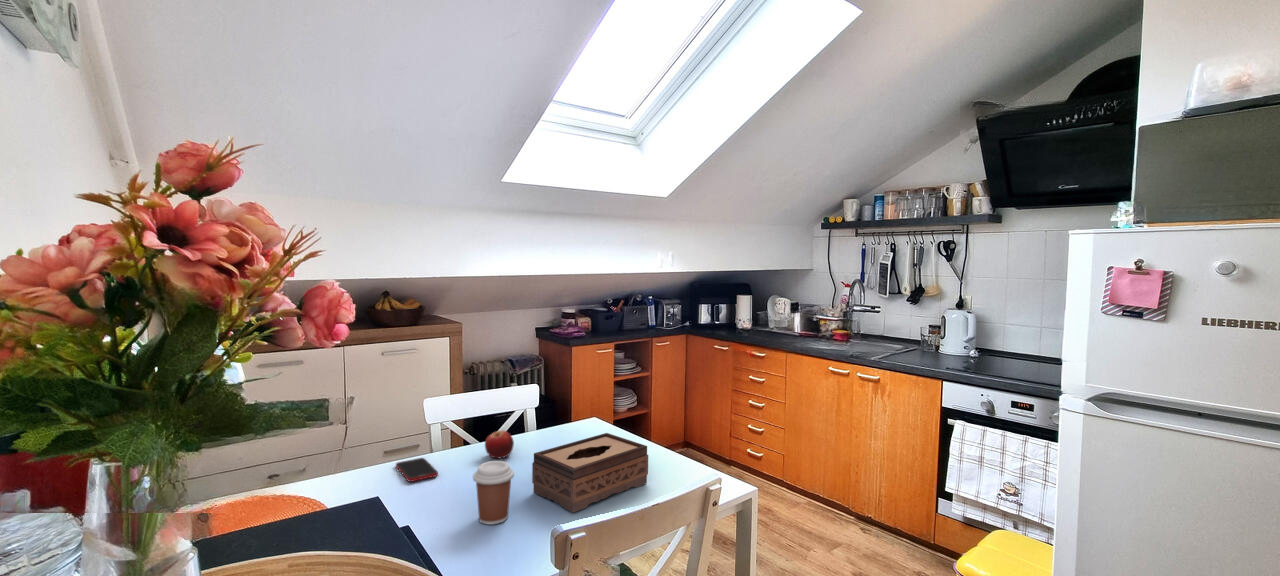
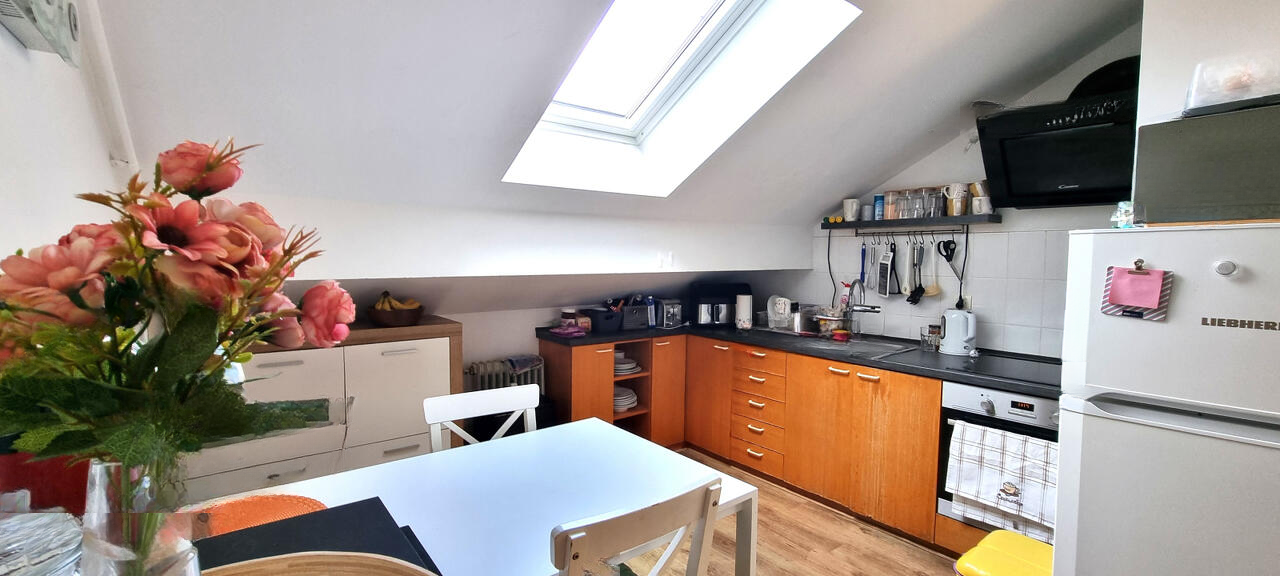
- tissue box [531,432,649,514]
- fruit [484,429,515,459]
- coffee cup [472,460,515,526]
- cell phone [395,457,439,483]
